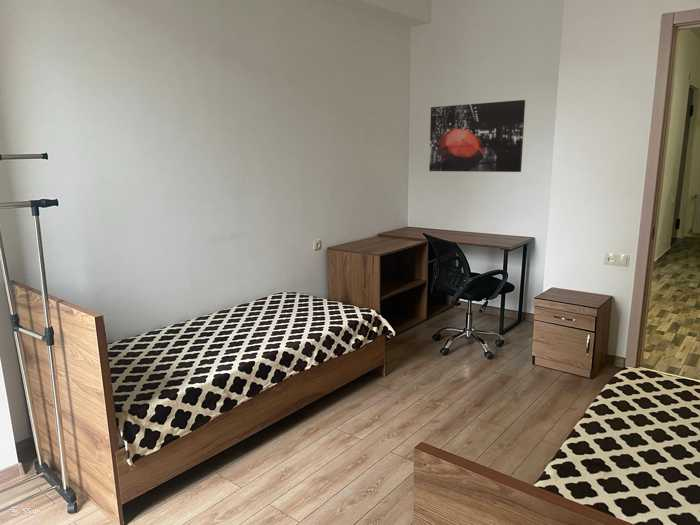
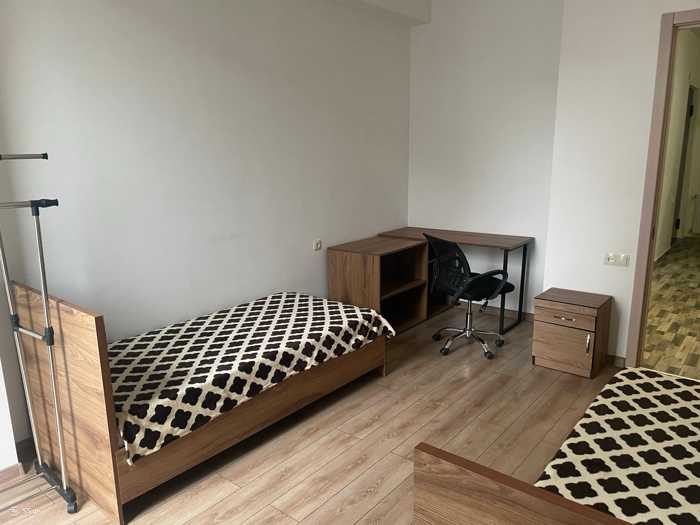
- wall art [428,99,526,173]
